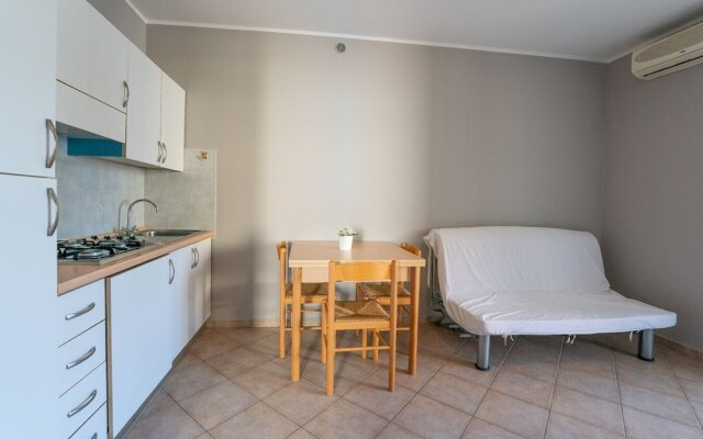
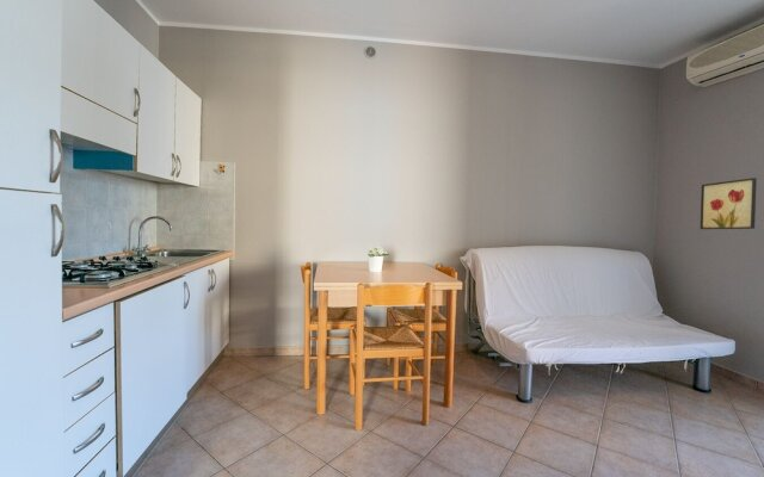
+ wall art [700,176,758,230]
